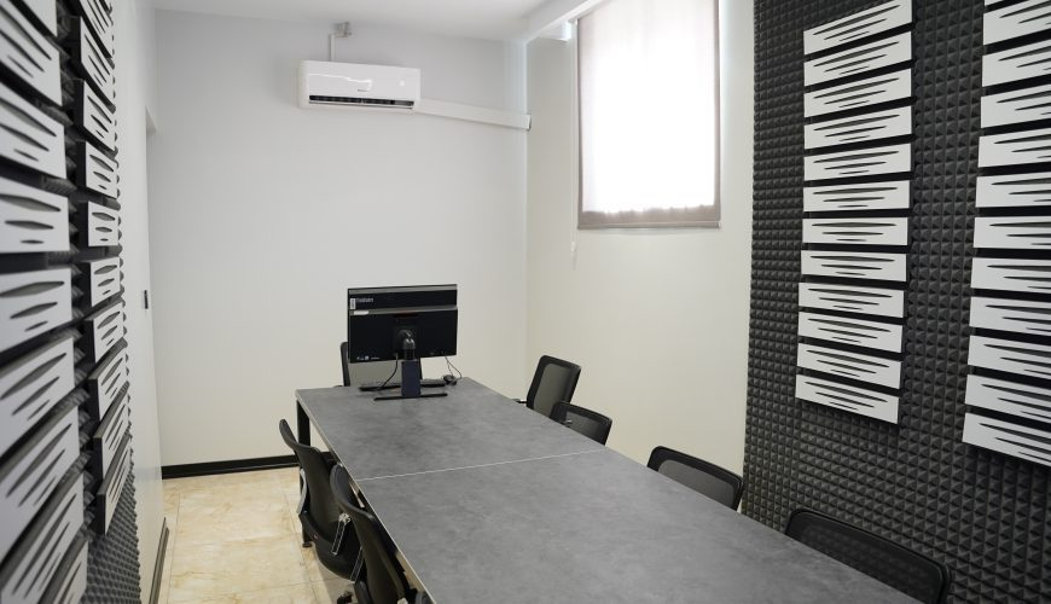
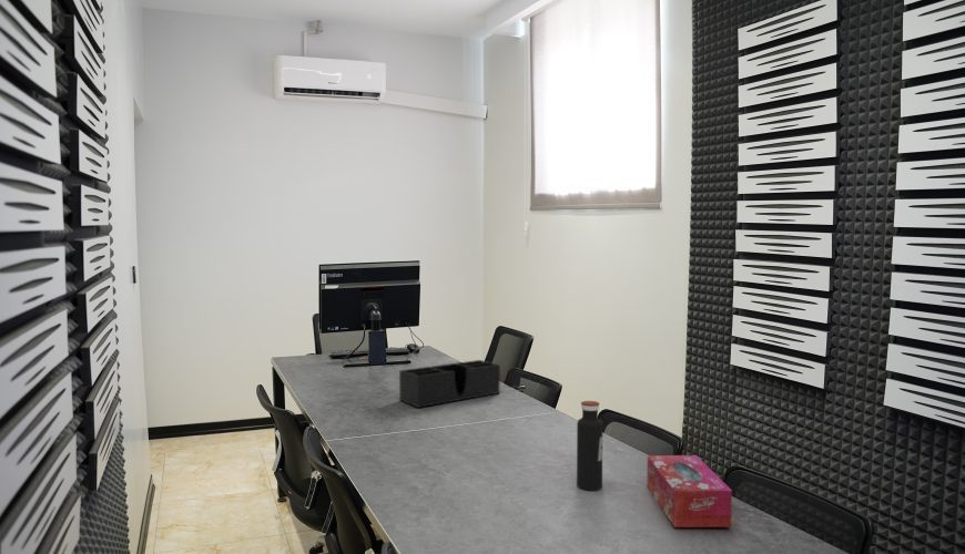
+ water bottle [576,400,605,491]
+ tissue box [646,454,733,529]
+ desk organizer [398,359,501,409]
